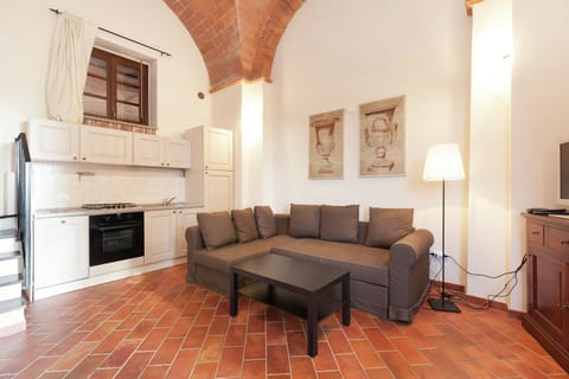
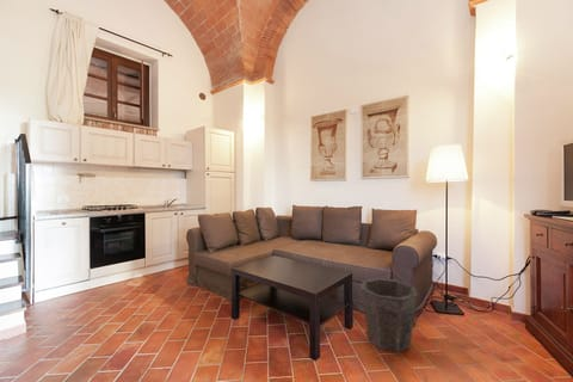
+ waste bin [359,277,419,353]
